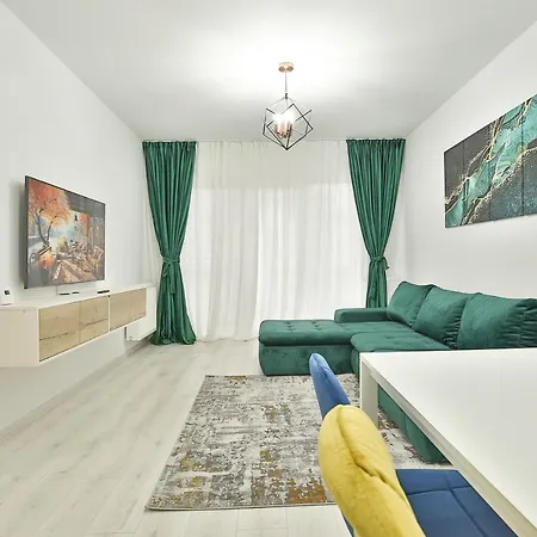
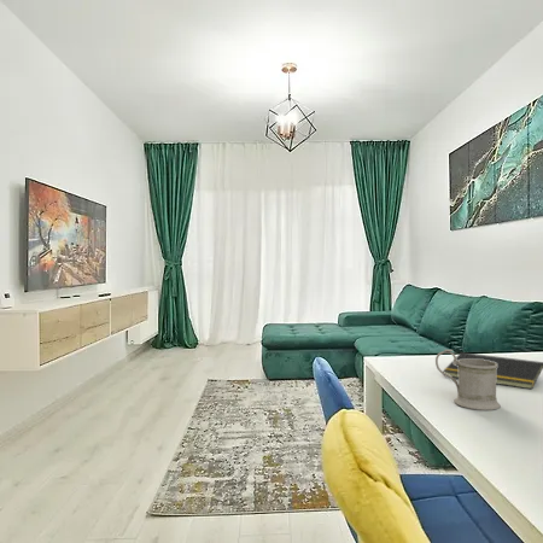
+ notepad [442,351,543,391]
+ mug [434,349,501,411]
